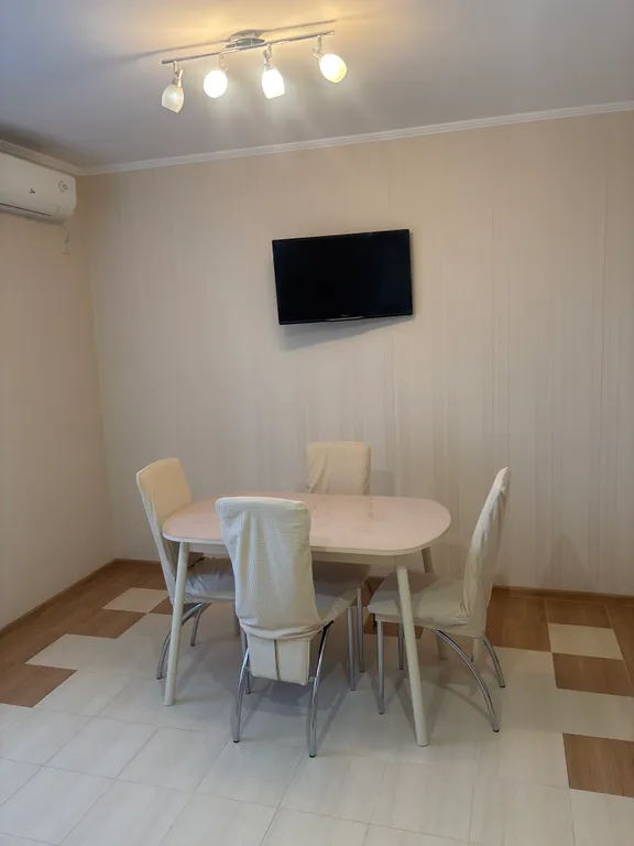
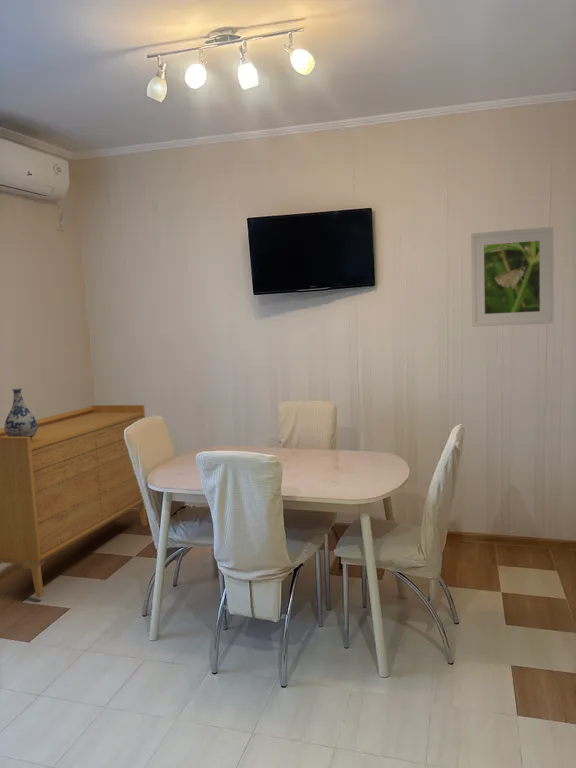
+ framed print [470,226,554,328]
+ sideboard [0,404,148,599]
+ vase [3,387,38,441]
